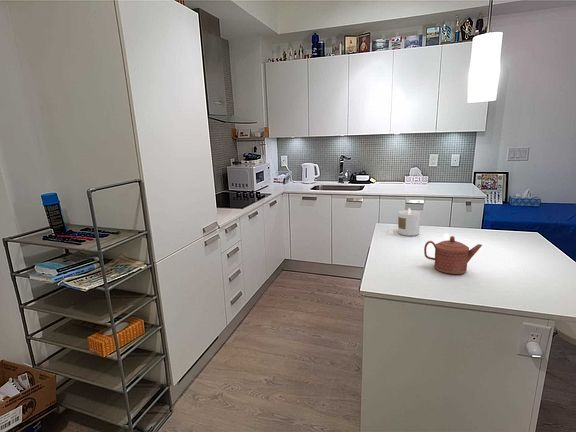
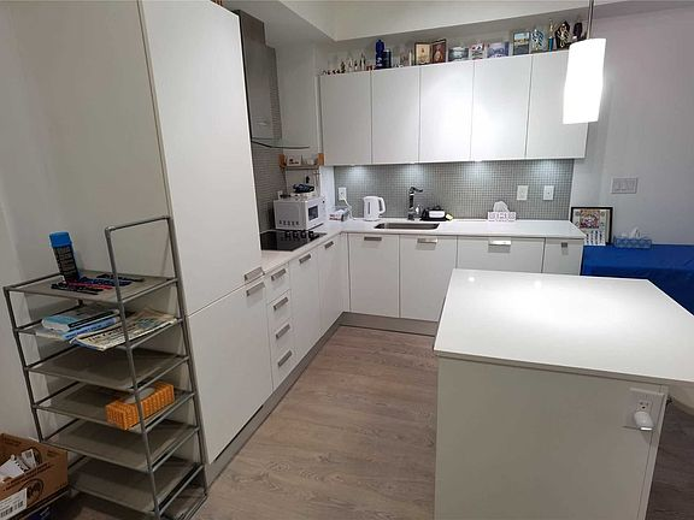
- candle [397,207,422,237]
- teapot [423,235,483,275]
